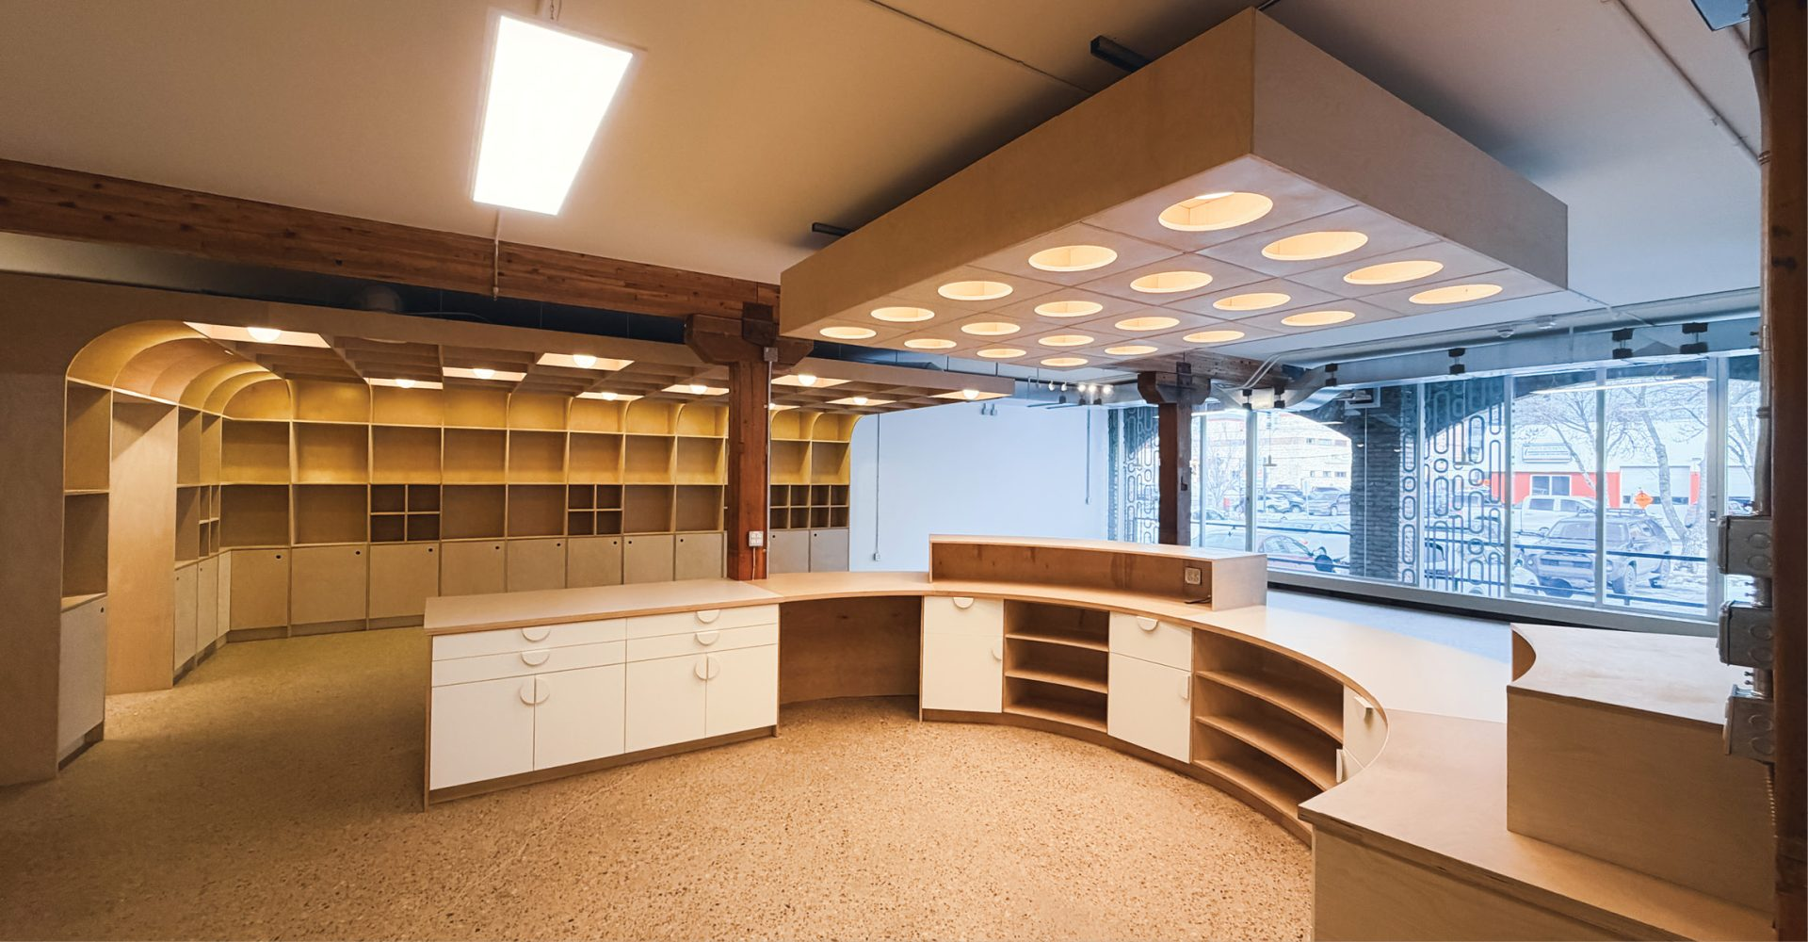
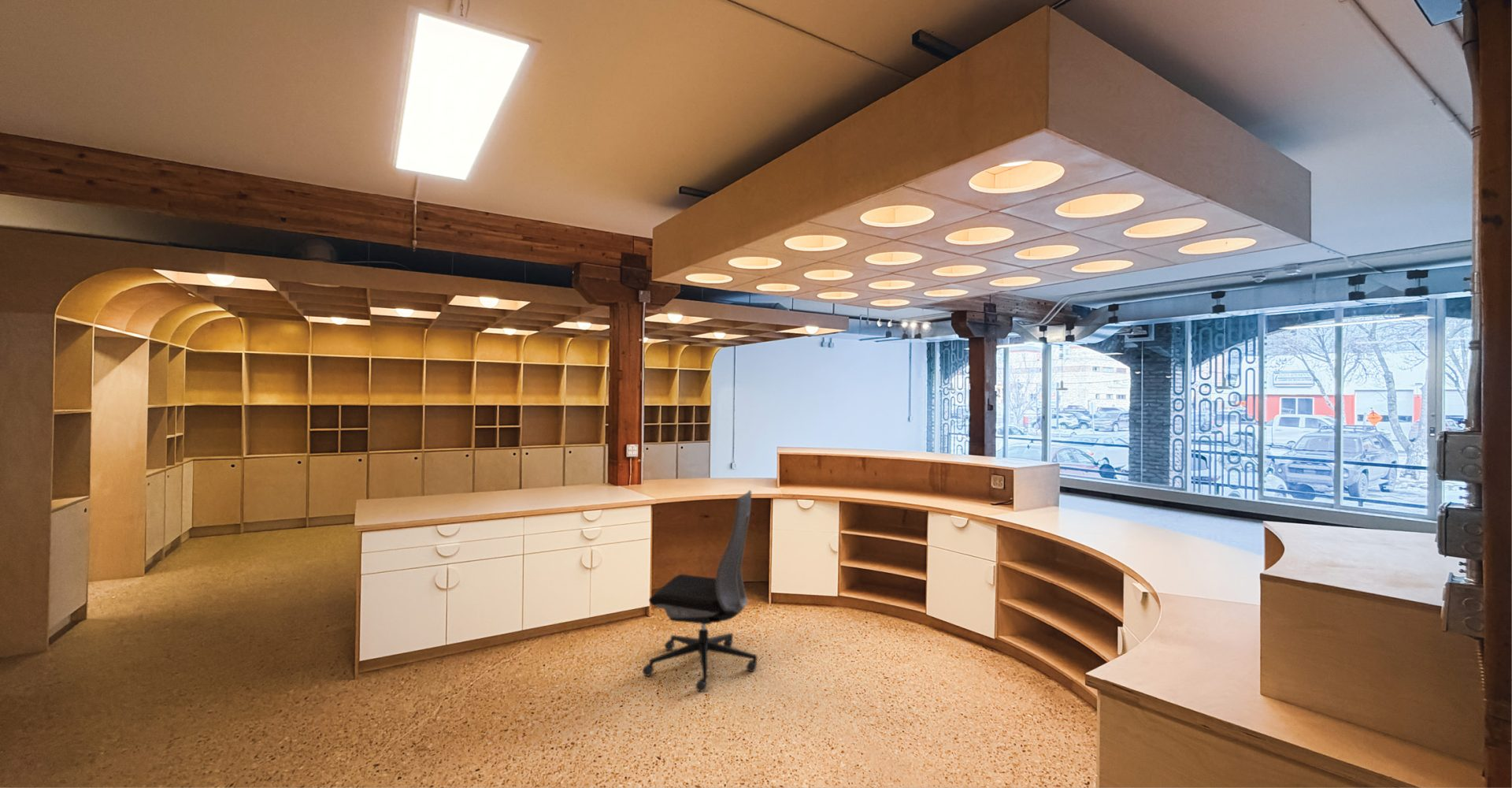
+ office chair [642,489,758,693]
